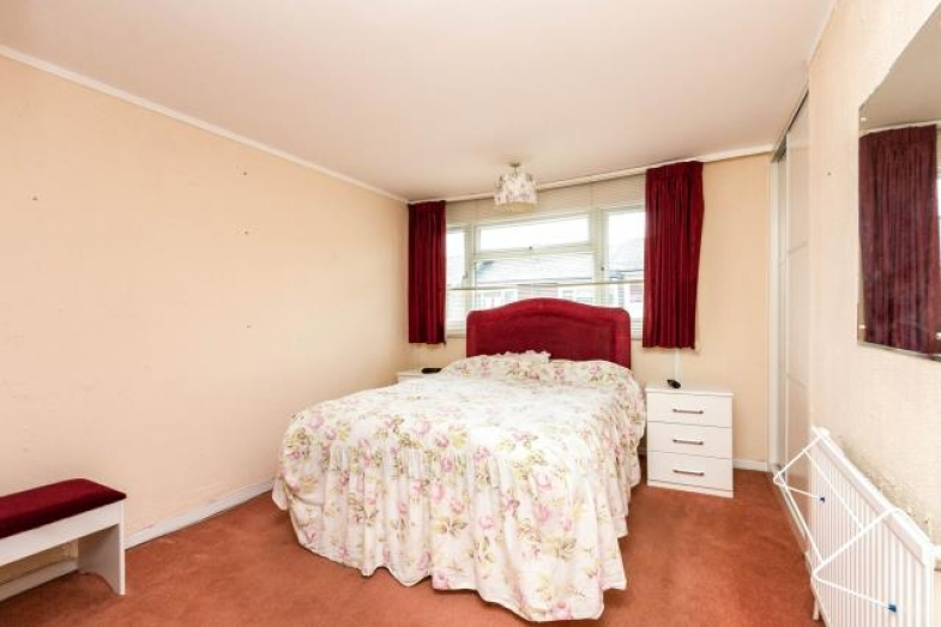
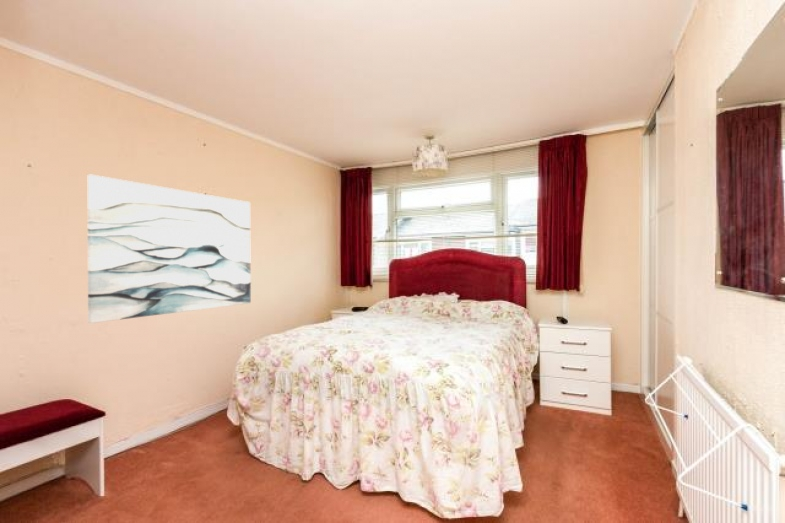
+ wall art [87,174,252,324]
